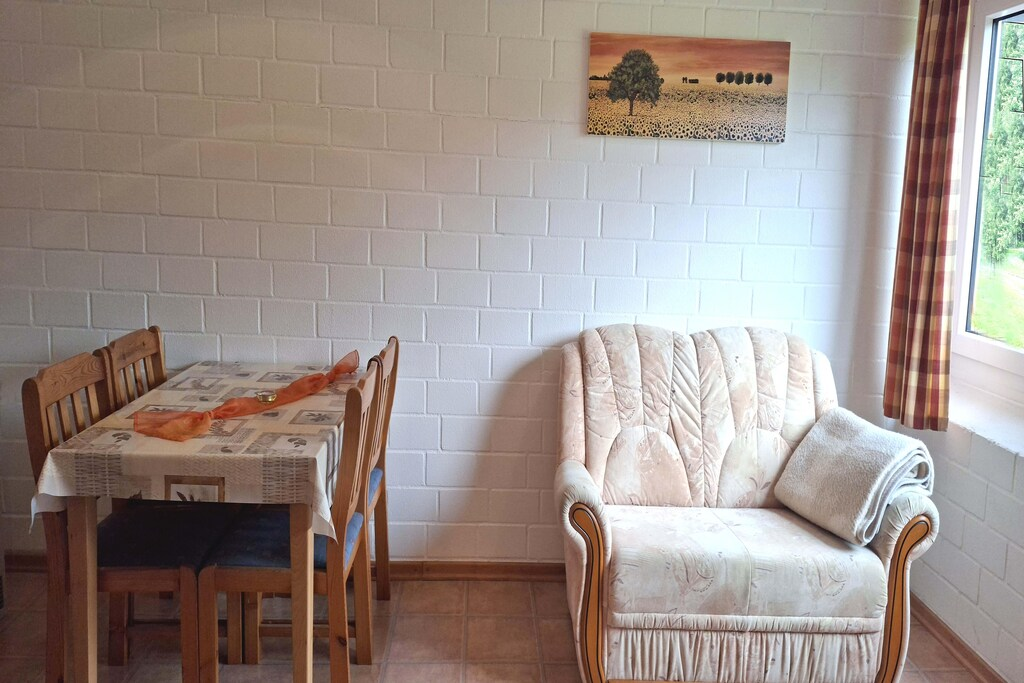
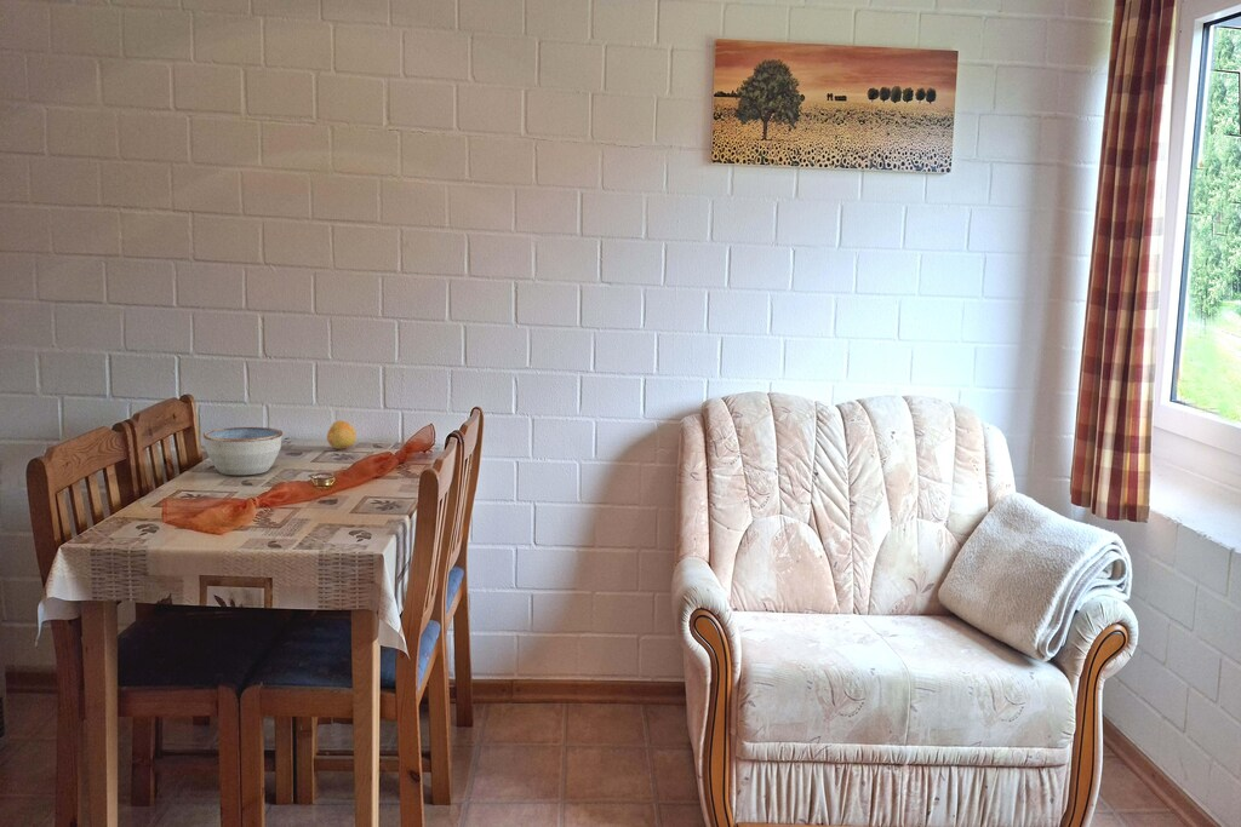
+ bowl [202,426,284,476]
+ fruit [326,419,358,450]
